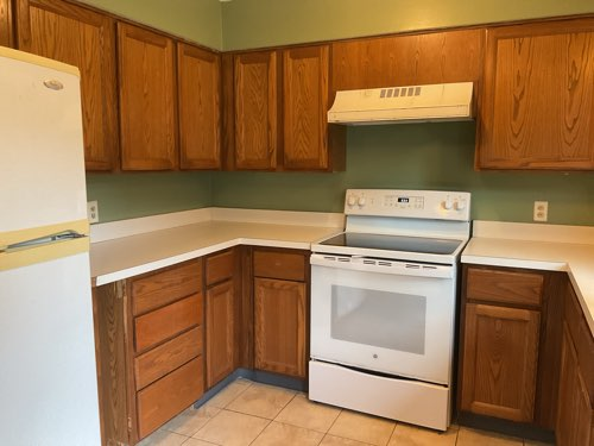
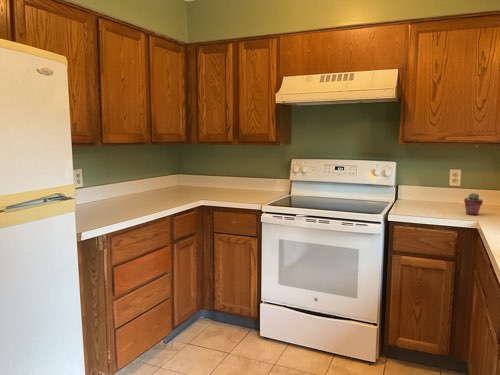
+ potted succulent [463,192,484,216]
